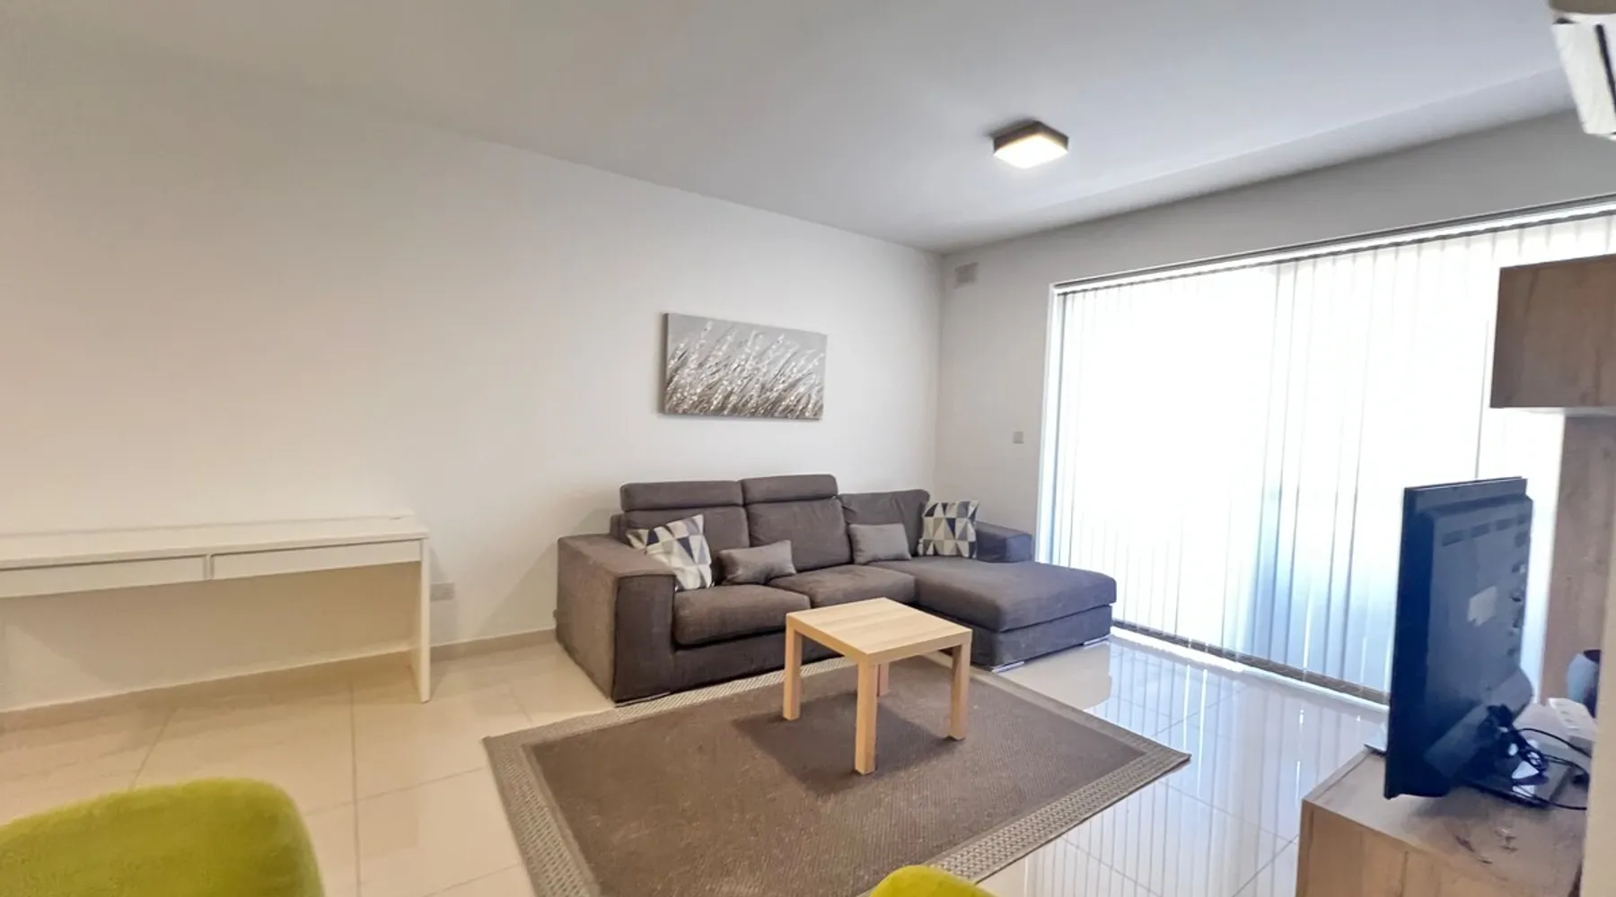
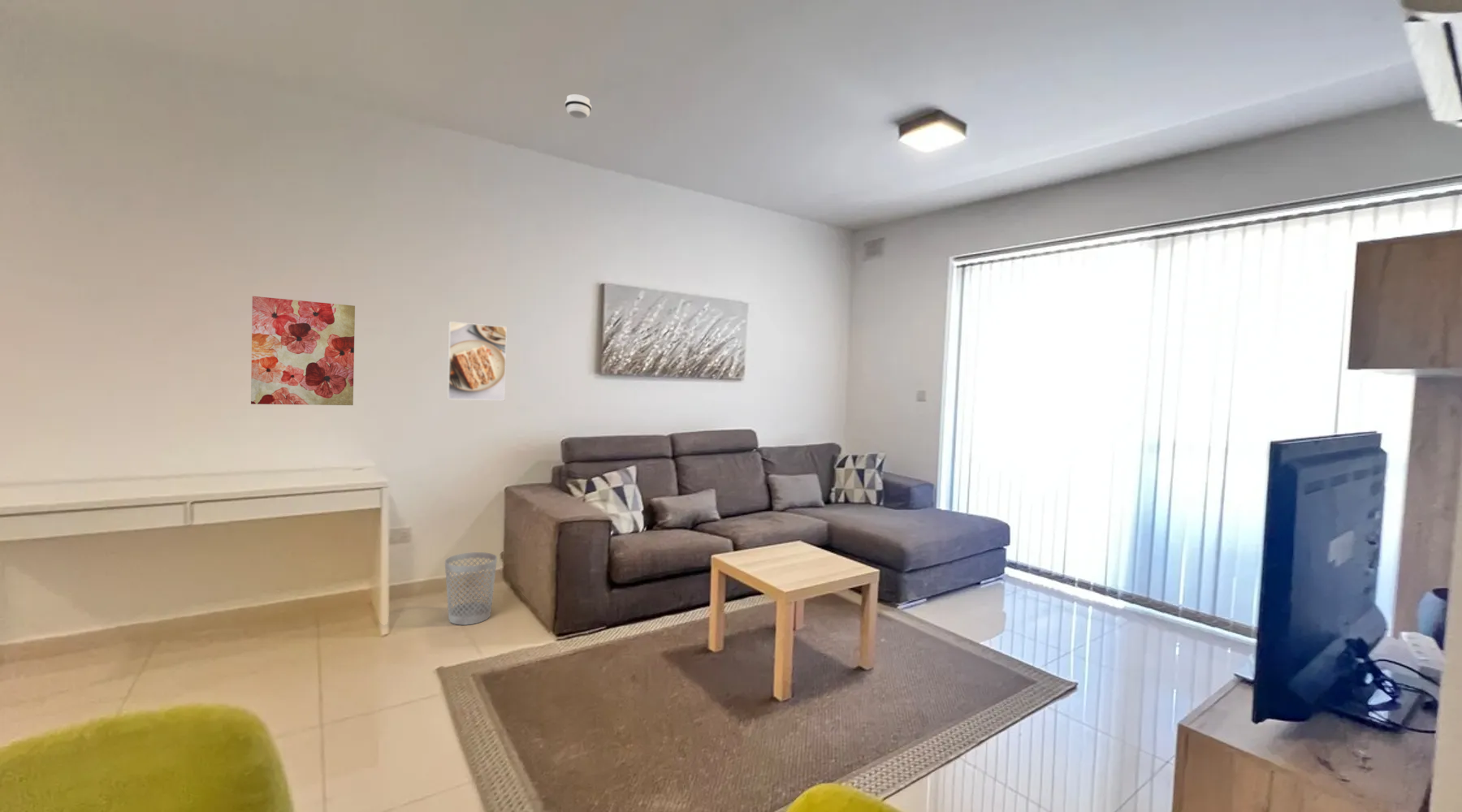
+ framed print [446,321,508,401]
+ wastebasket [444,551,498,626]
+ wall art [250,296,356,406]
+ smoke detector [564,93,592,119]
